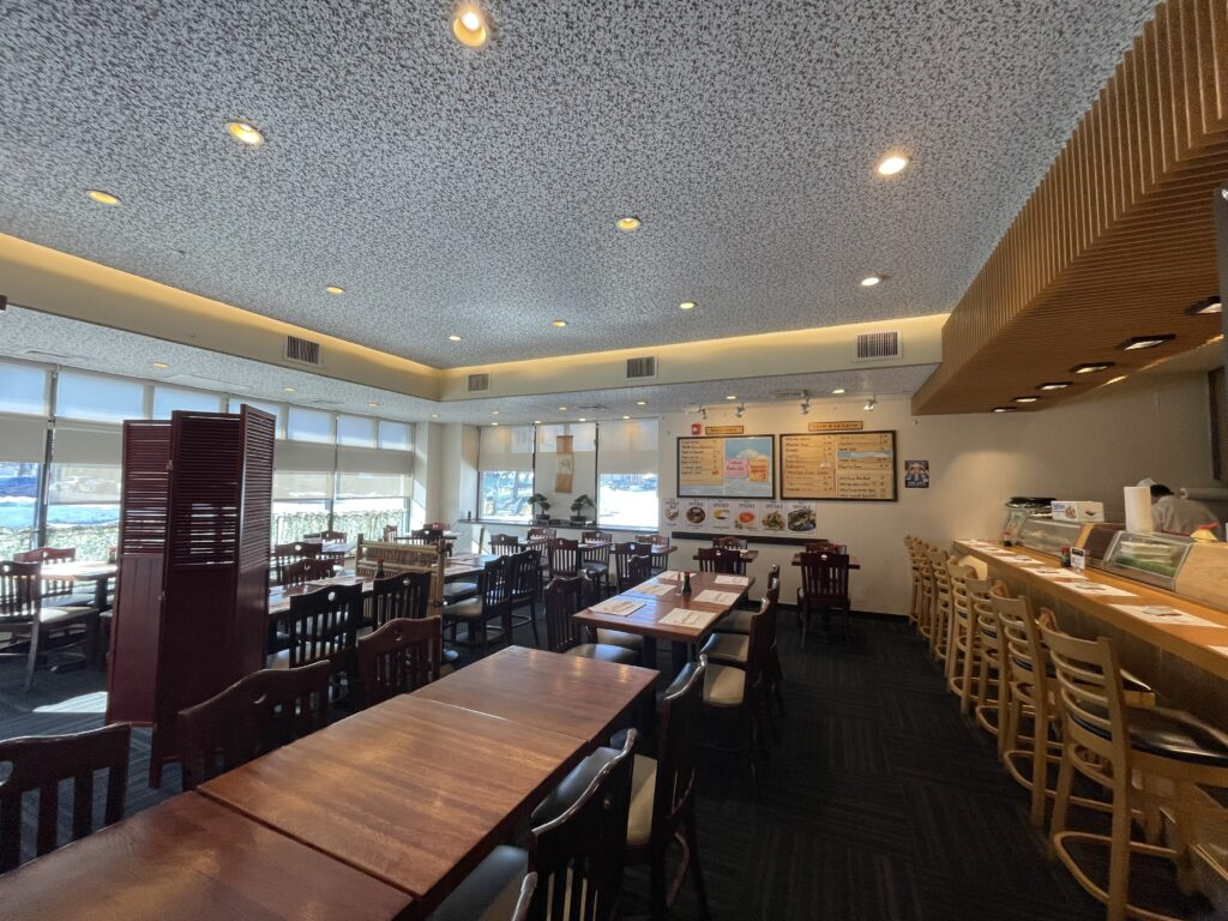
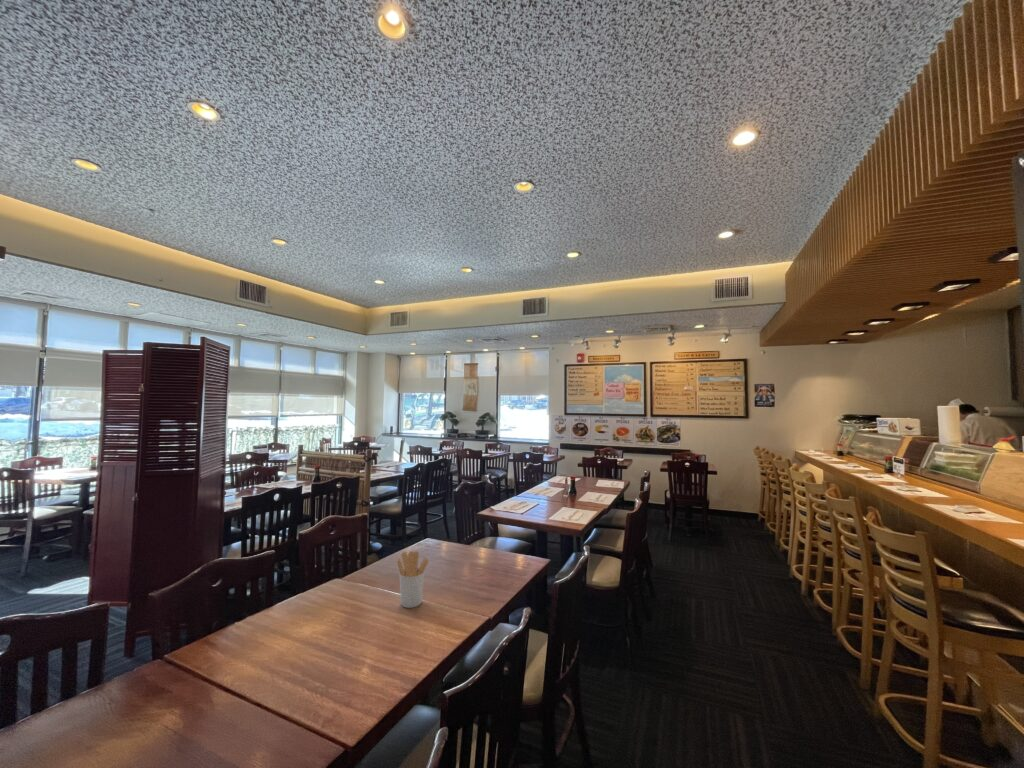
+ utensil holder [397,550,430,609]
